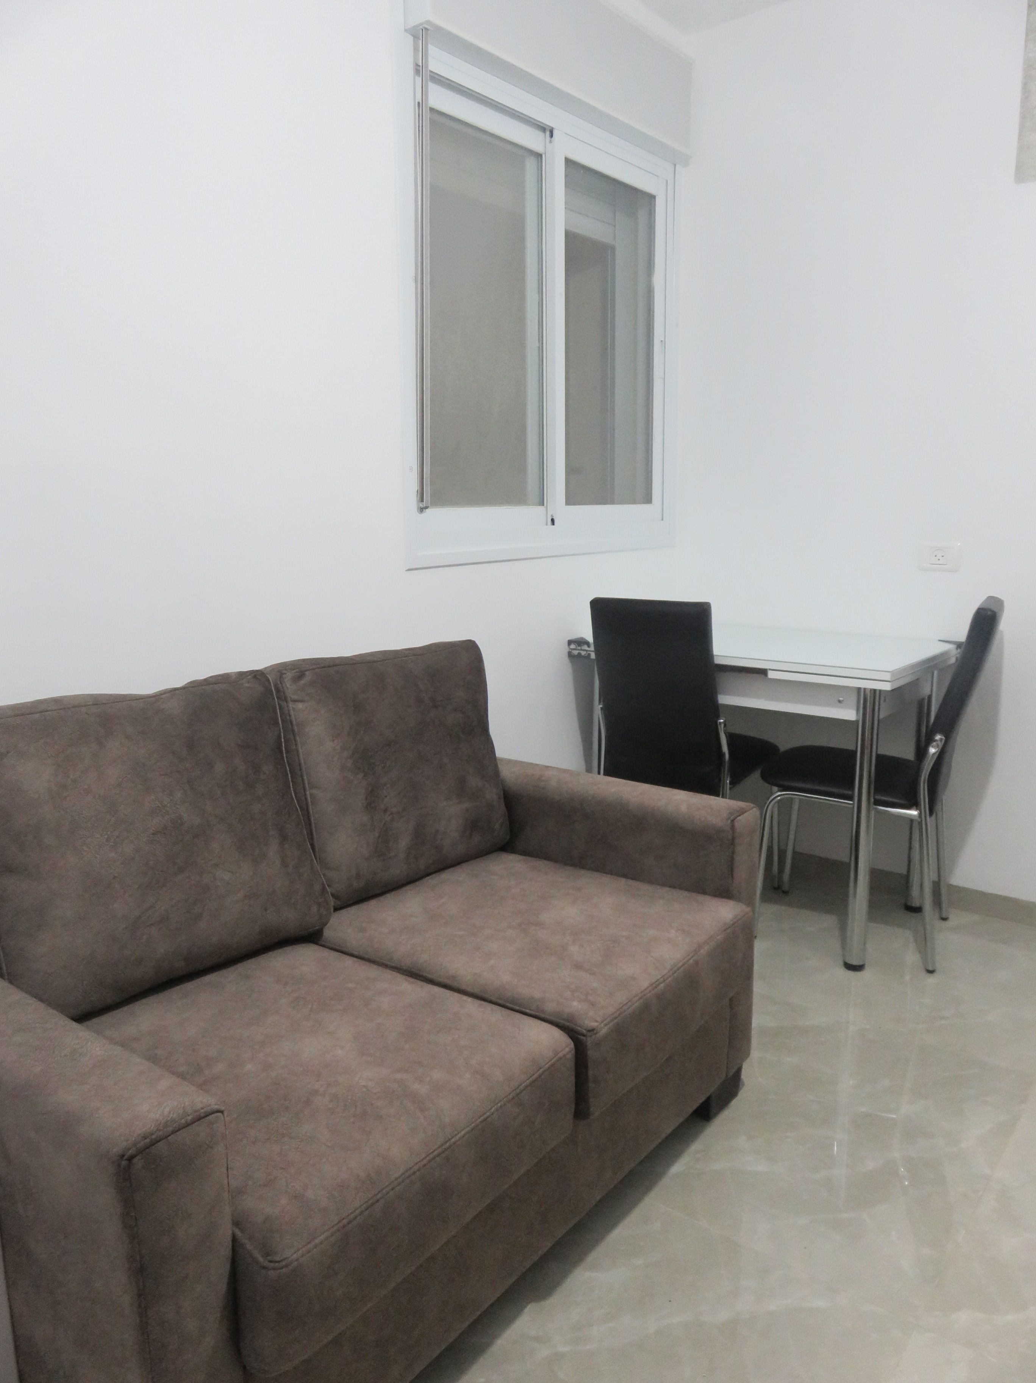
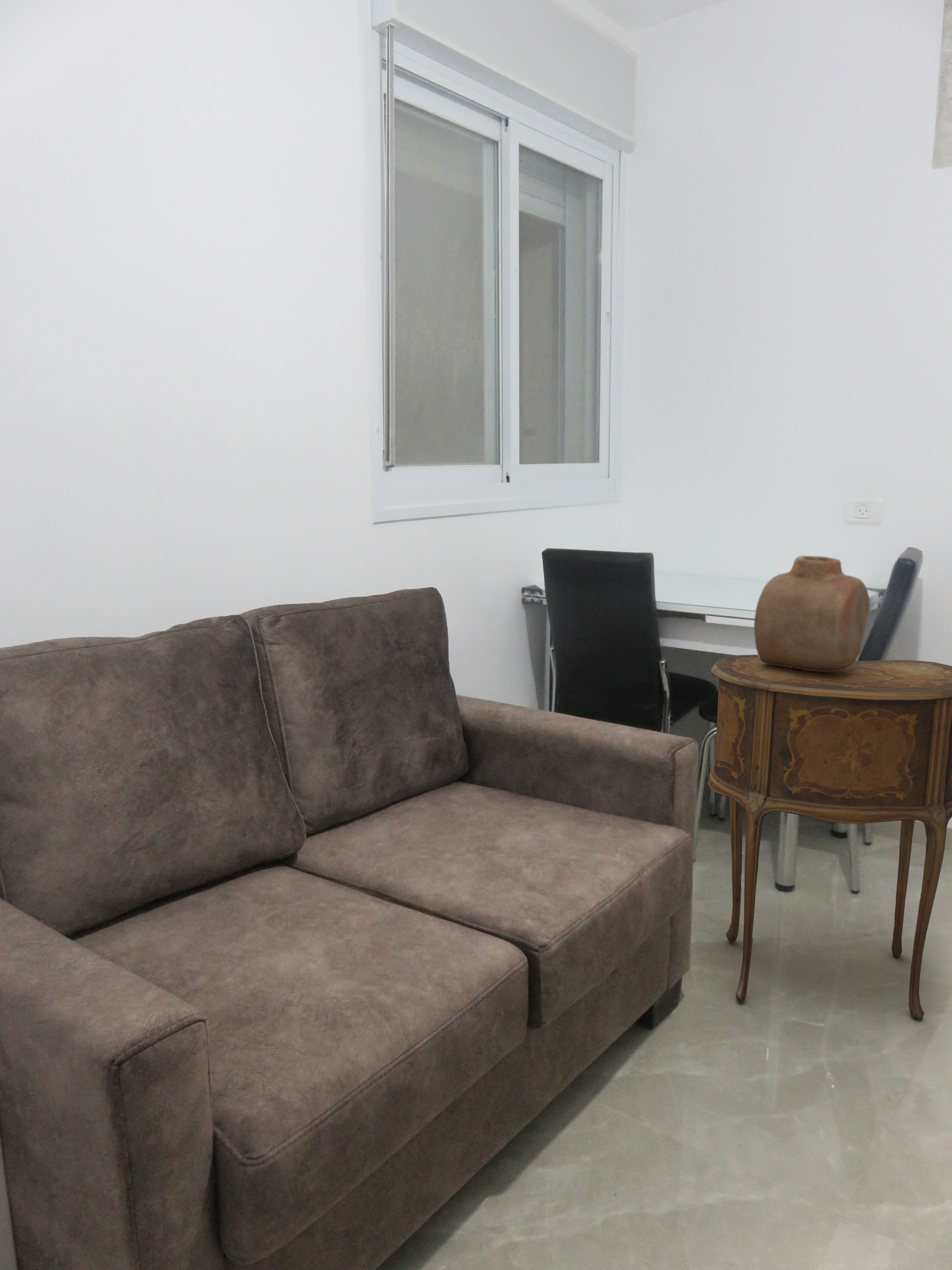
+ vase [754,555,870,672]
+ side table [707,654,952,1020]
